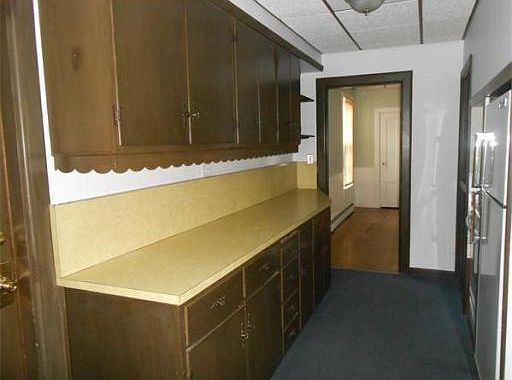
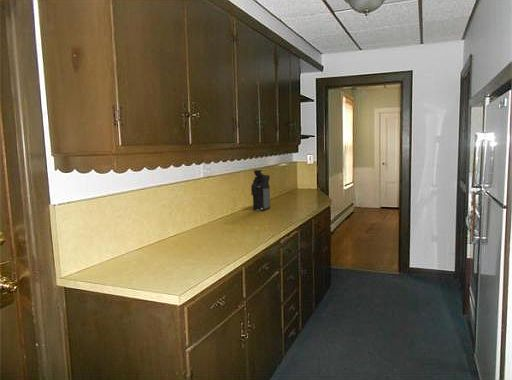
+ coffee maker [250,169,271,211]
